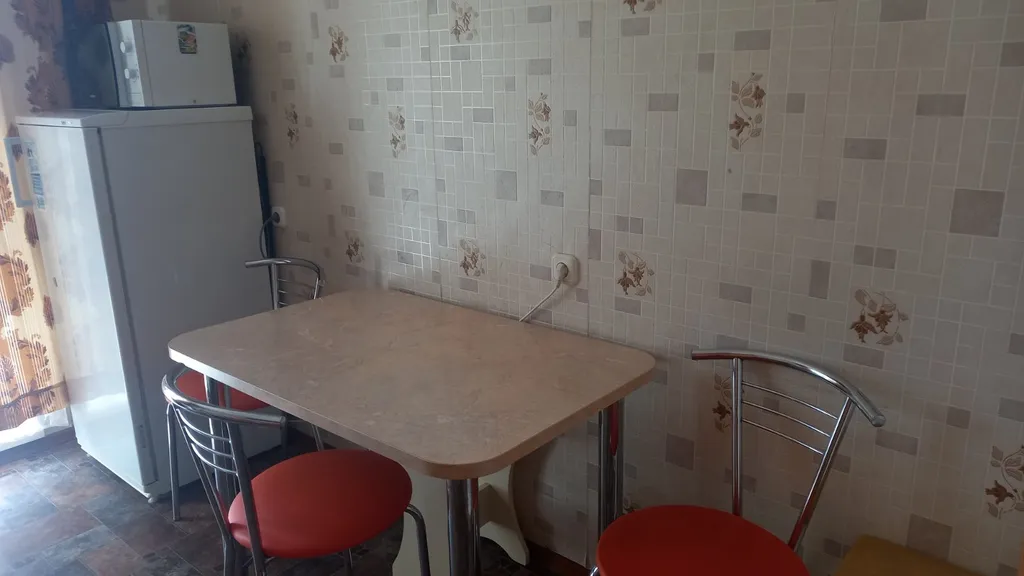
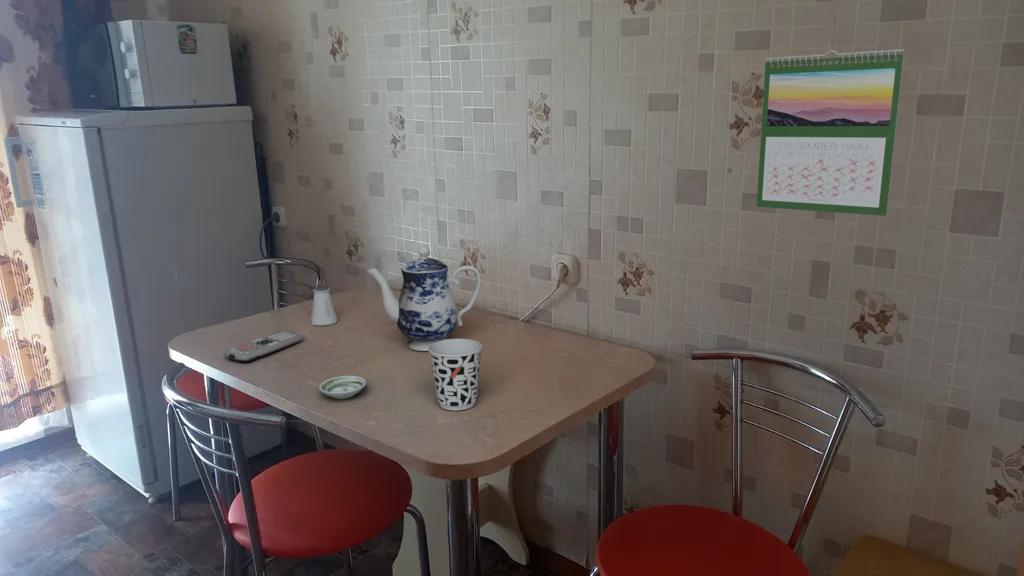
+ remote control [223,330,303,363]
+ teapot [366,245,482,352]
+ cup [428,338,483,411]
+ saucer [318,375,367,400]
+ calendar [756,48,906,217]
+ saltshaker [310,284,339,326]
